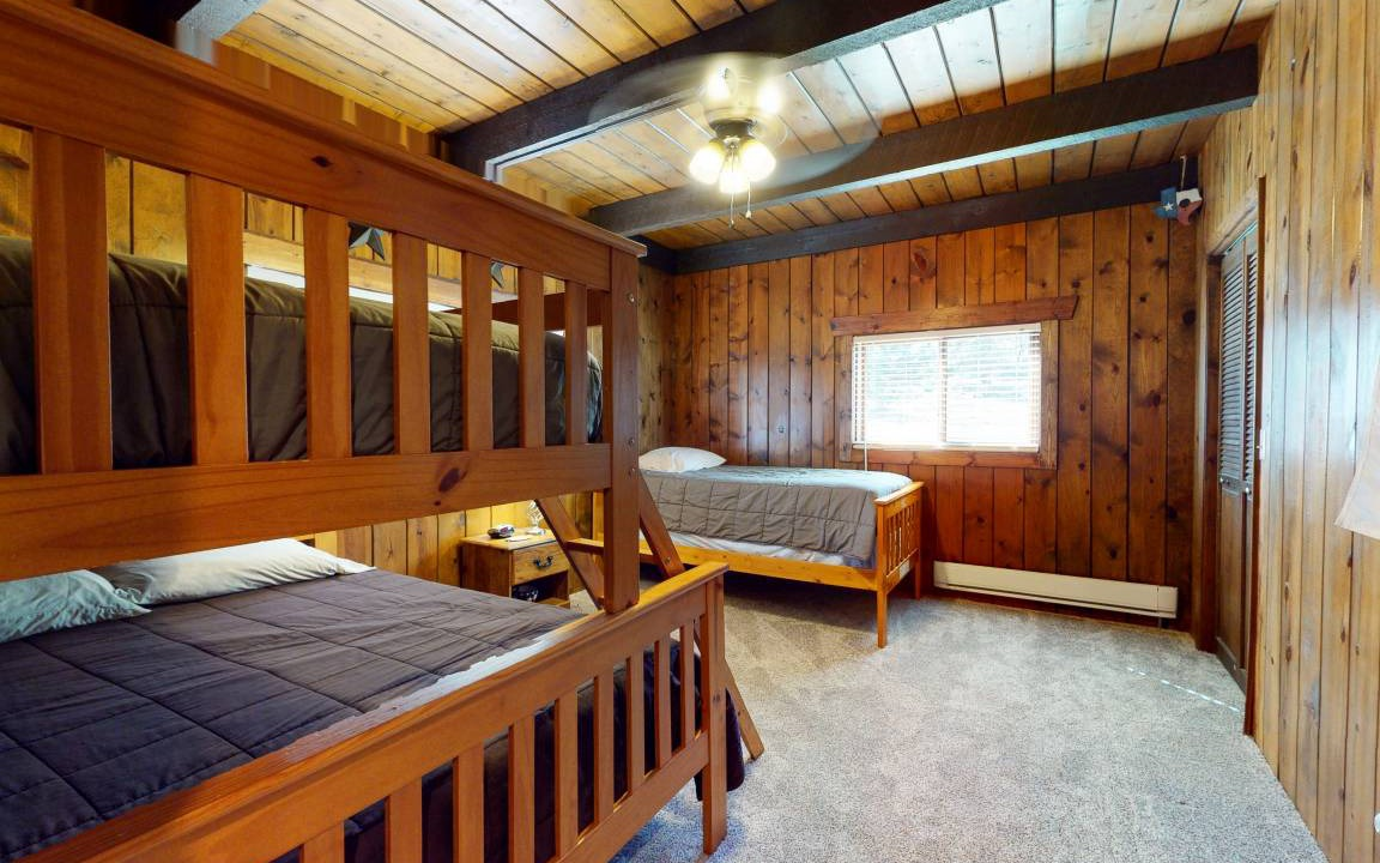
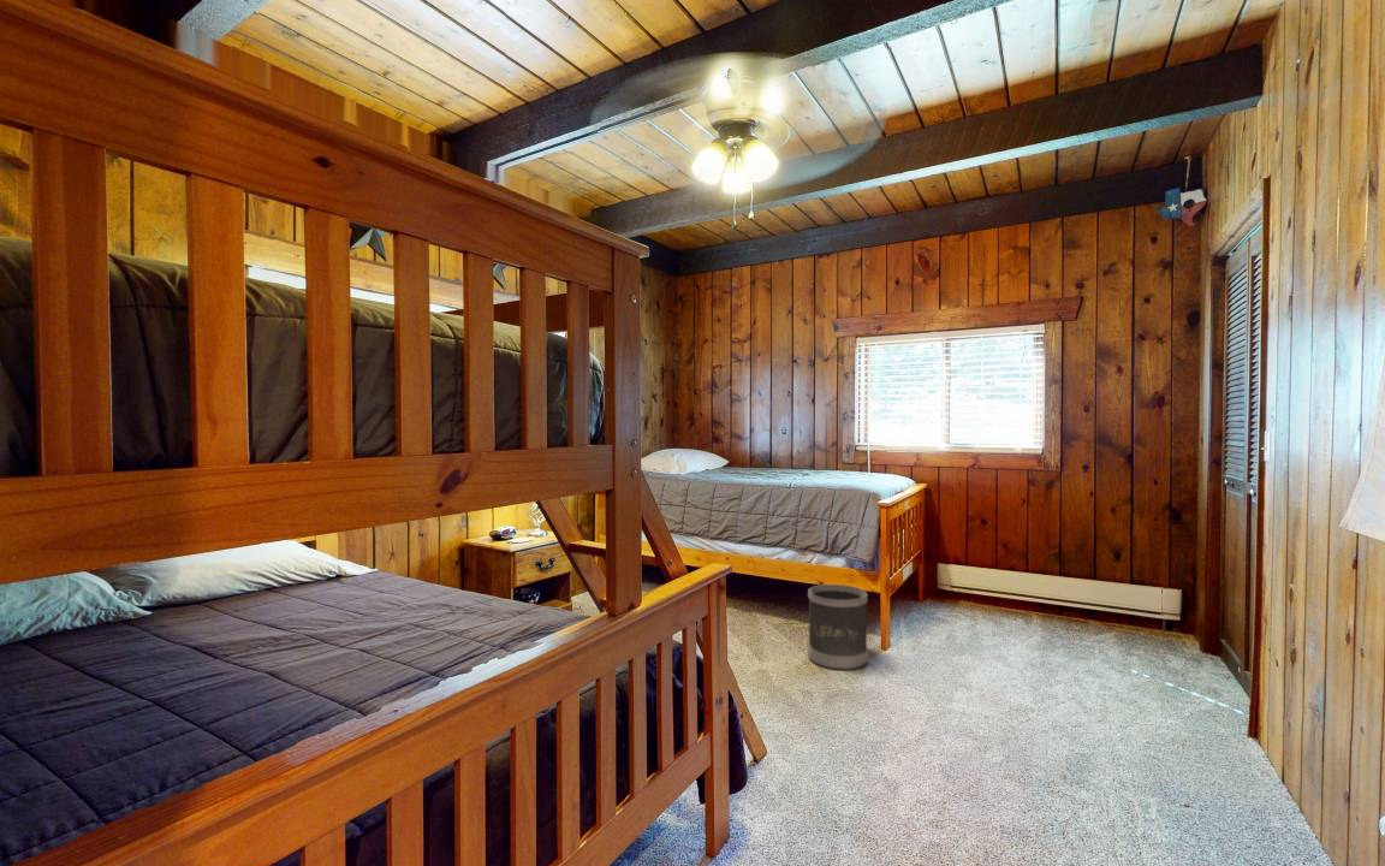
+ wastebasket [807,583,869,671]
